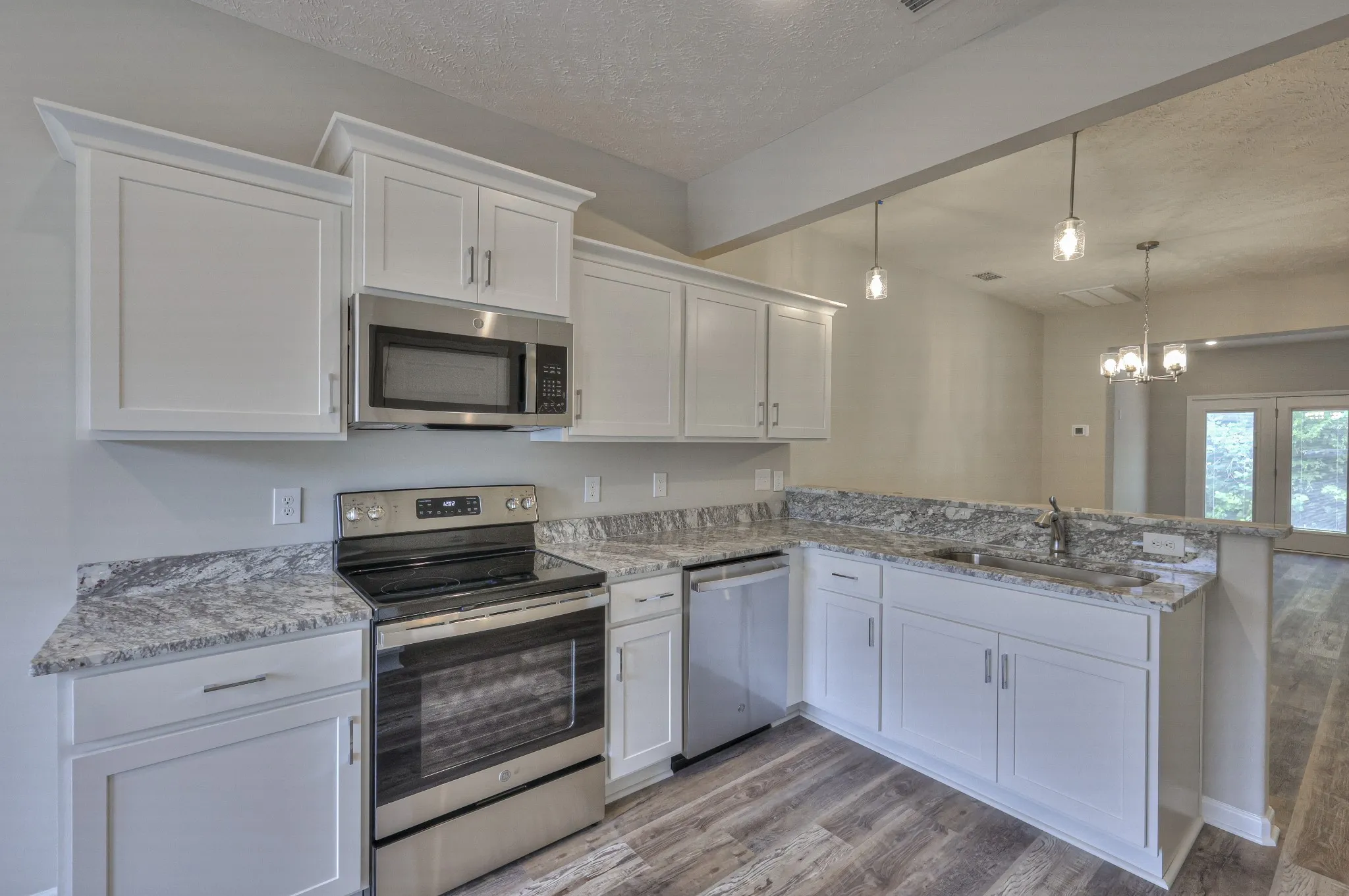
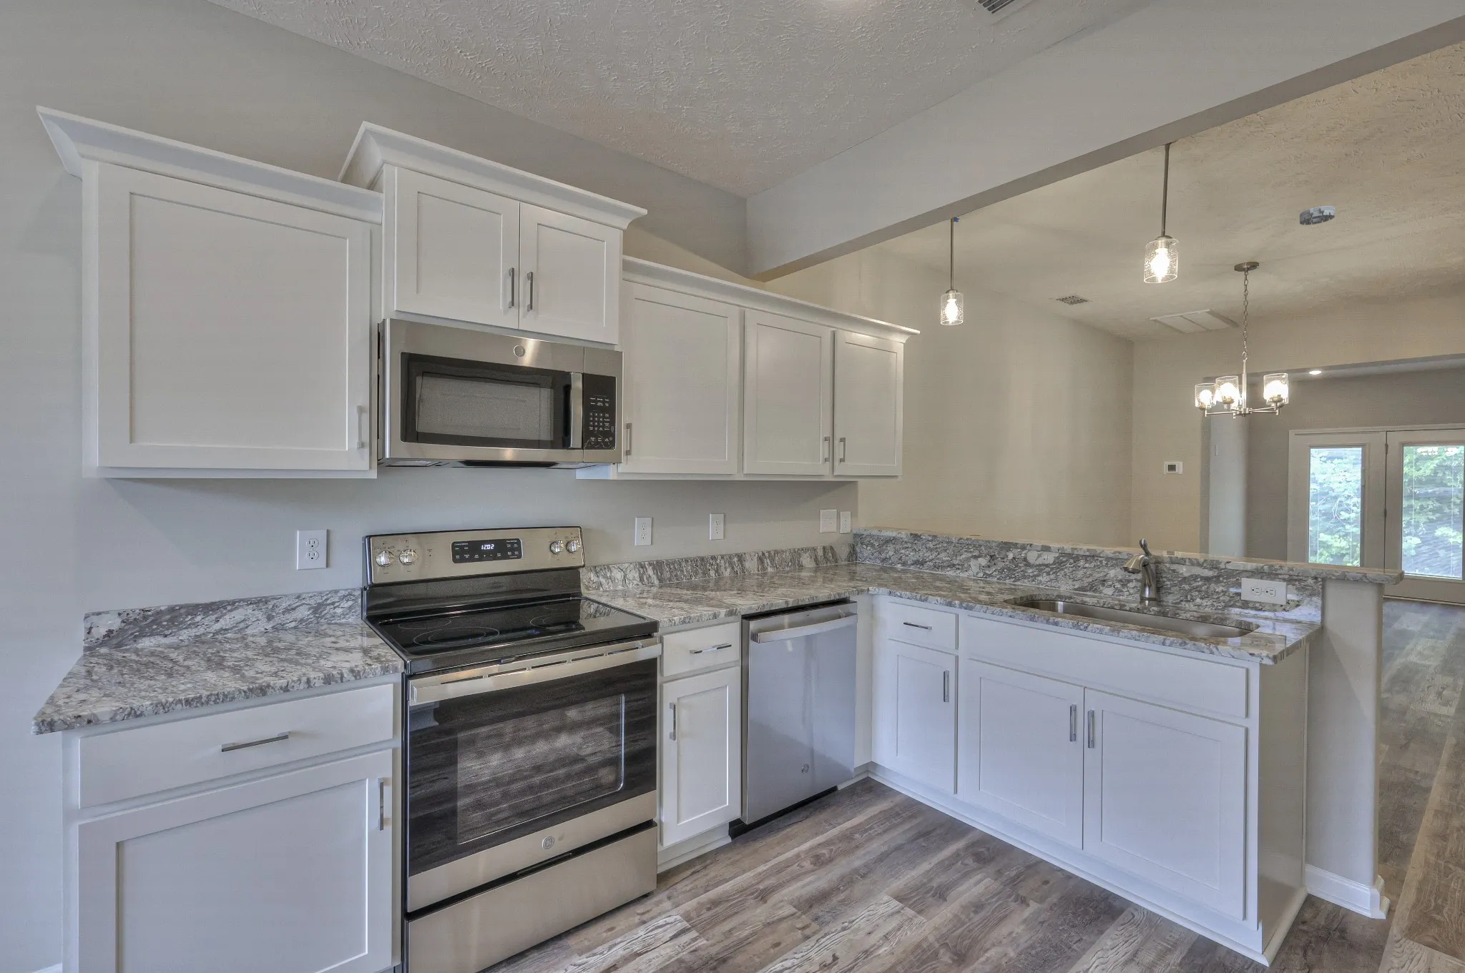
+ smoke detector [1299,205,1336,226]
